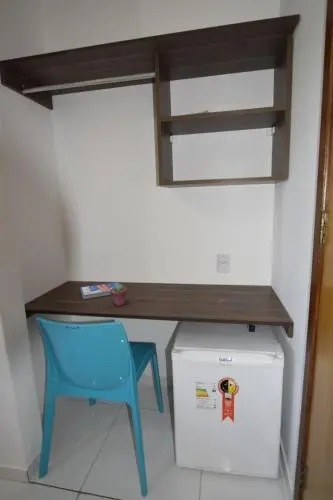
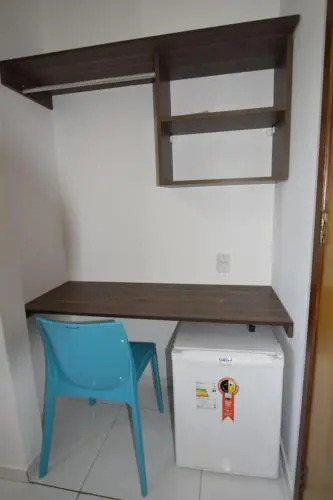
- potted succulent [110,283,128,307]
- book [79,281,120,300]
